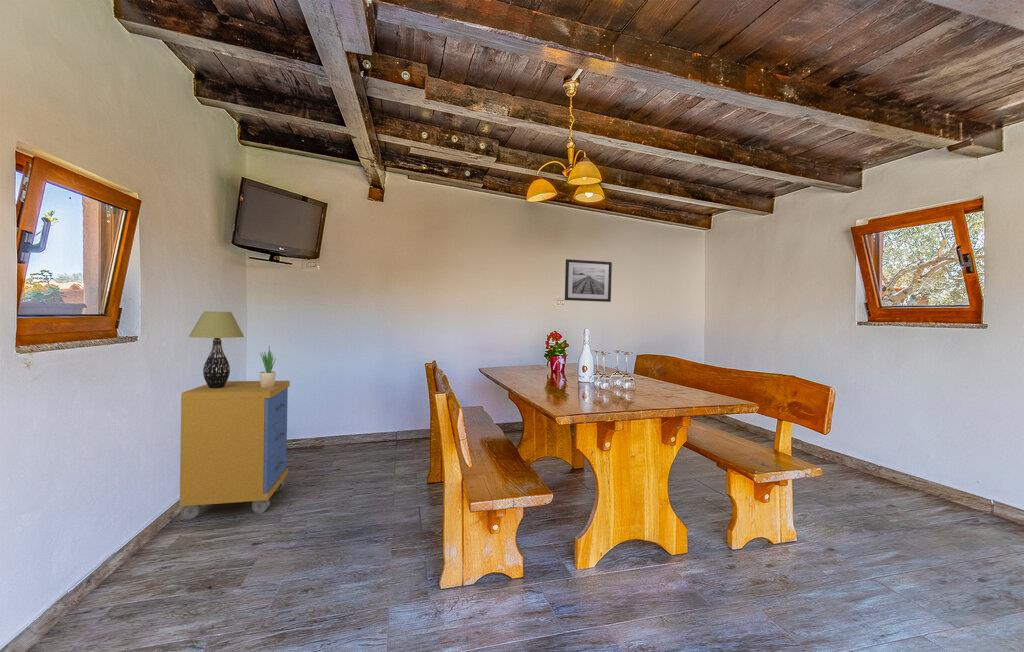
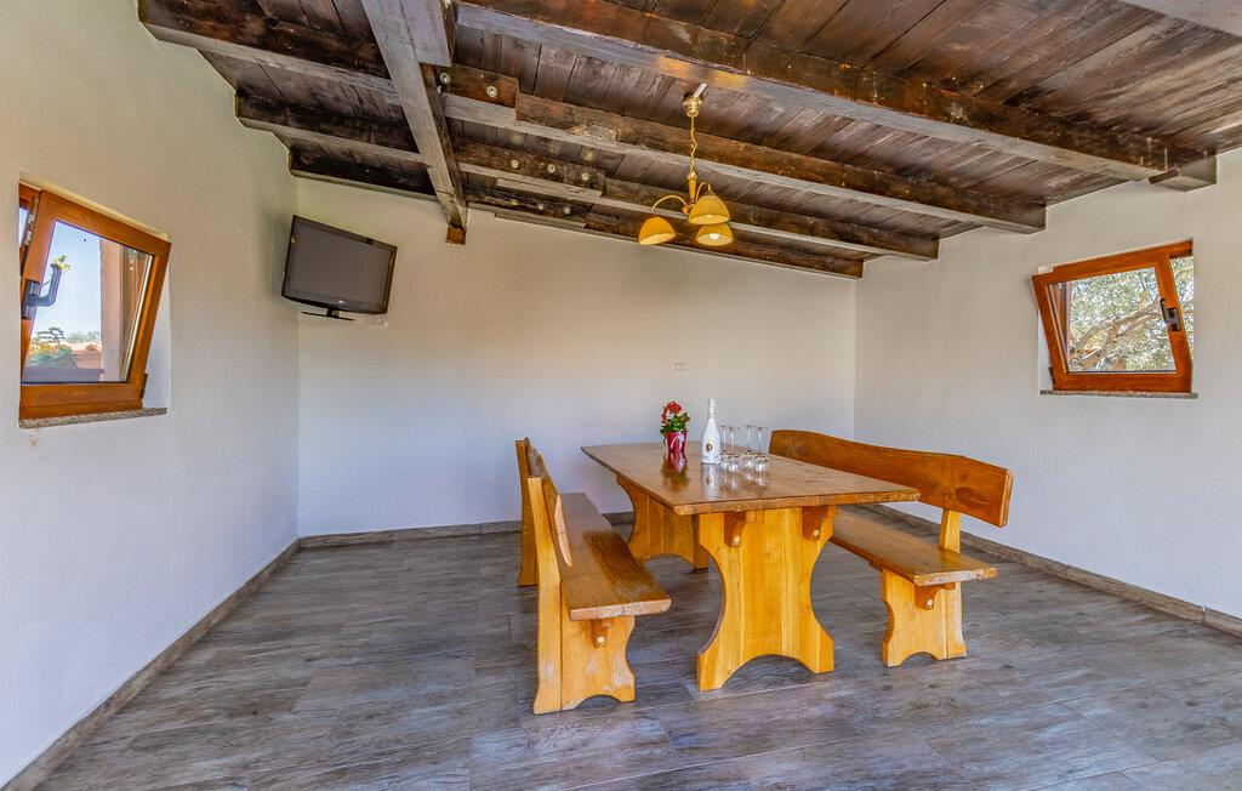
- wall art [564,258,613,303]
- potted plant [258,345,277,388]
- table lamp [188,310,245,388]
- storage cabinet [179,380,291,520]
